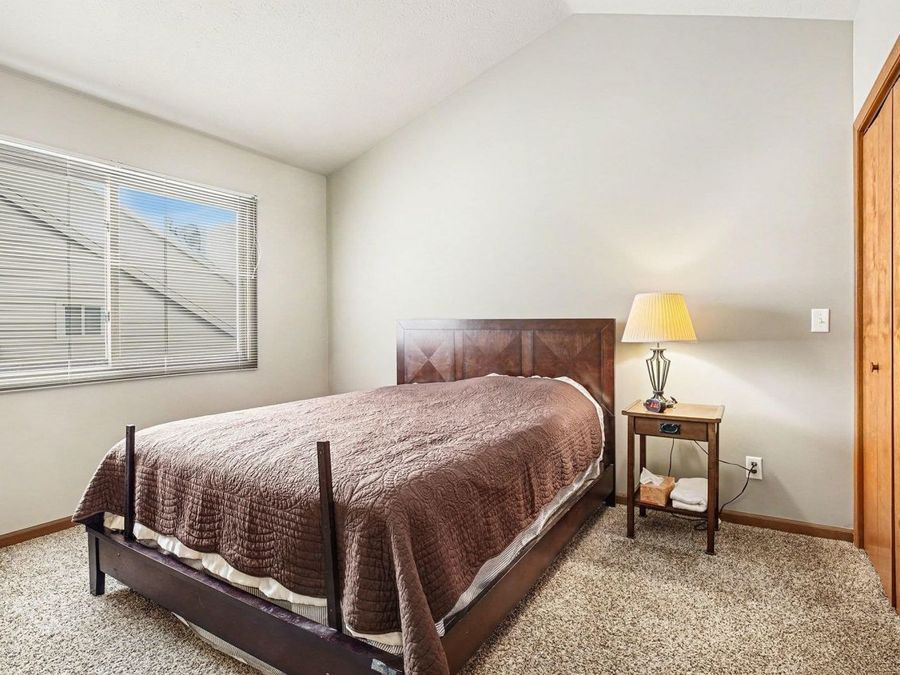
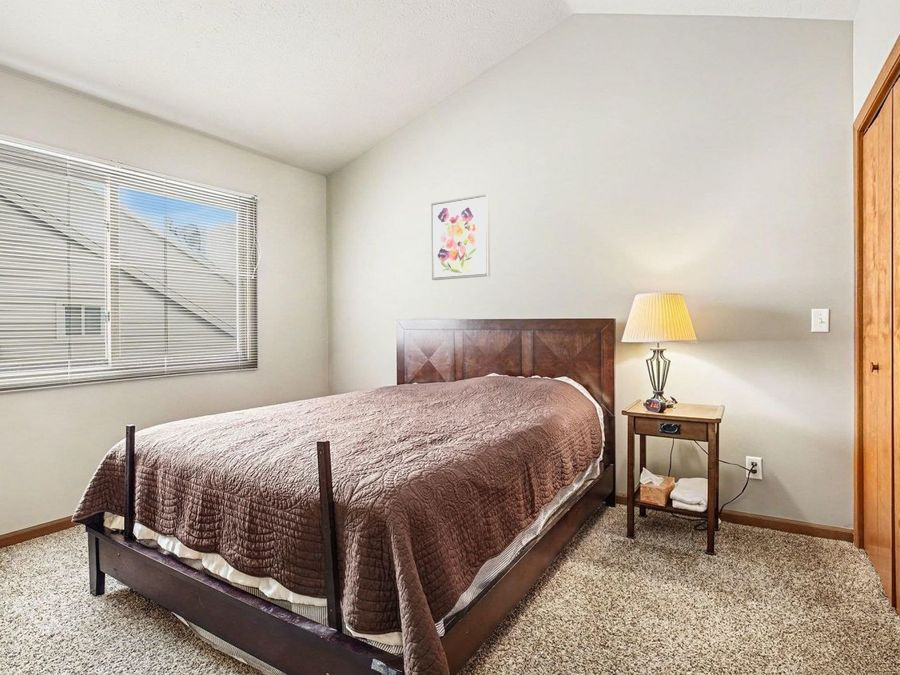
+ wall art [430,193,491,281]
